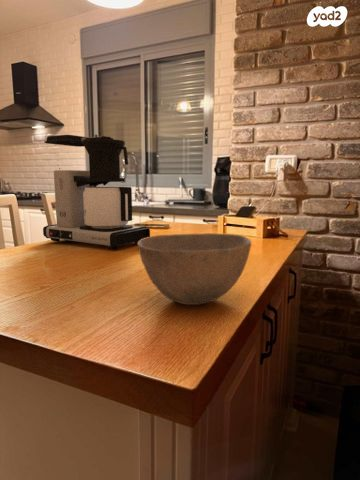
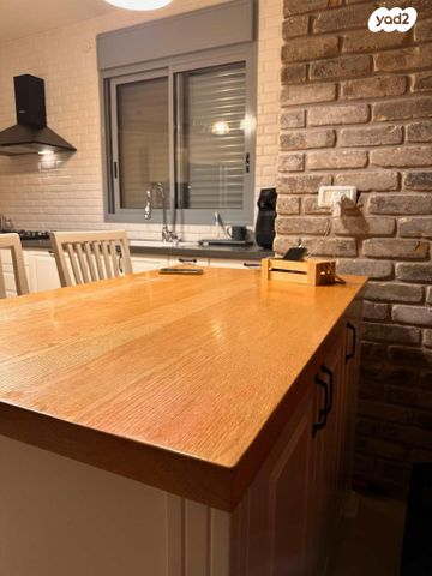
- bowl [137,232,252,306]
- coffee maker [42,134,151,251]
